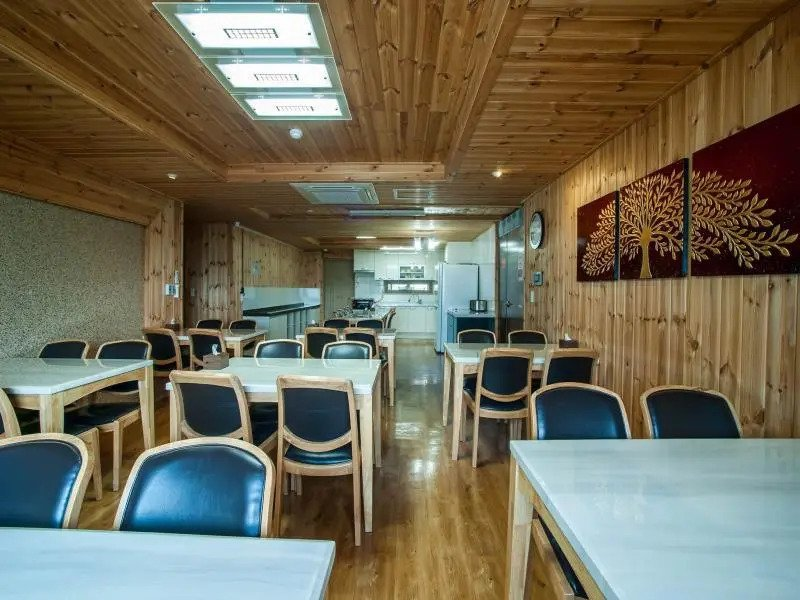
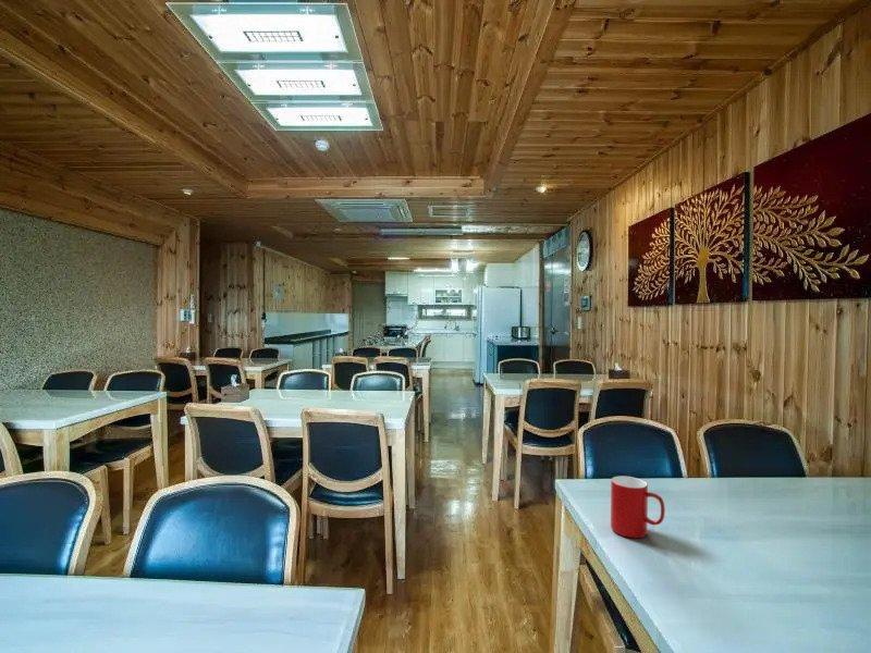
+ cup [610,476,666,539]
